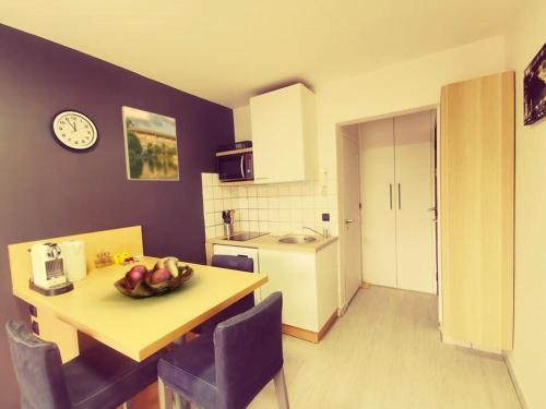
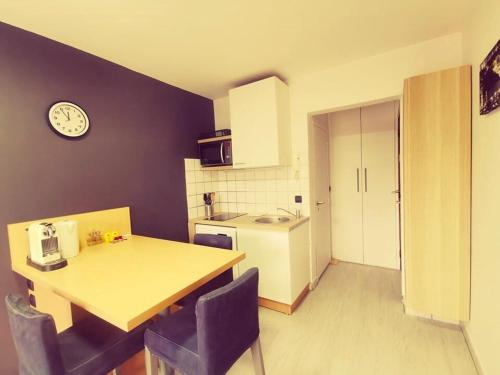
- fruit basket [112,256,195,300]
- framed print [121,105,180,181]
